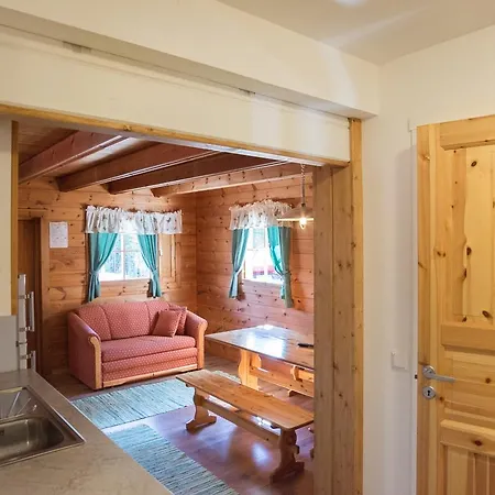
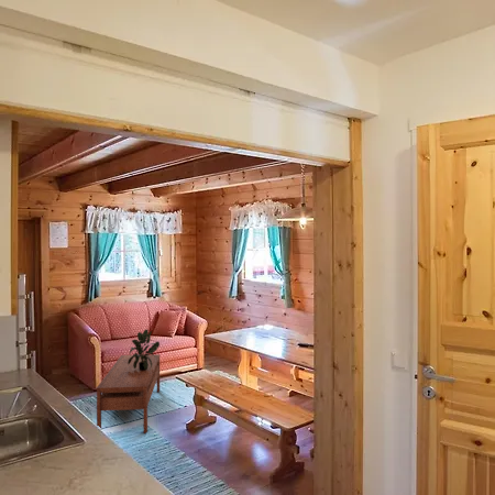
+ potted plant [128,328,161,371]
+ coffee table [96,353,161,435]
